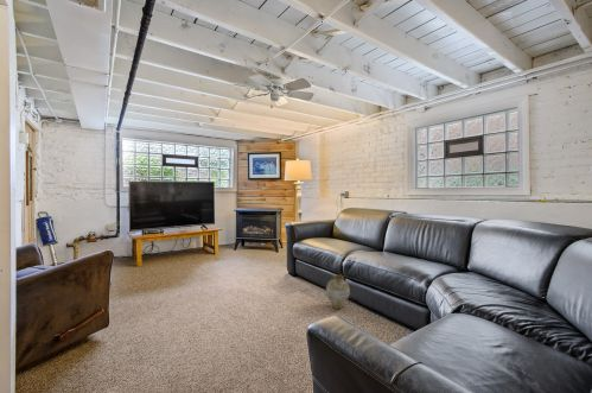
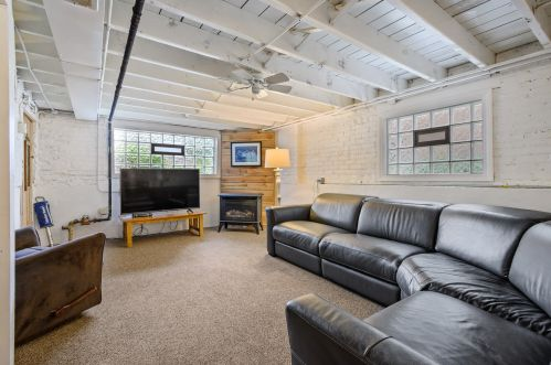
- ceramic jug [325,274,351,310]
